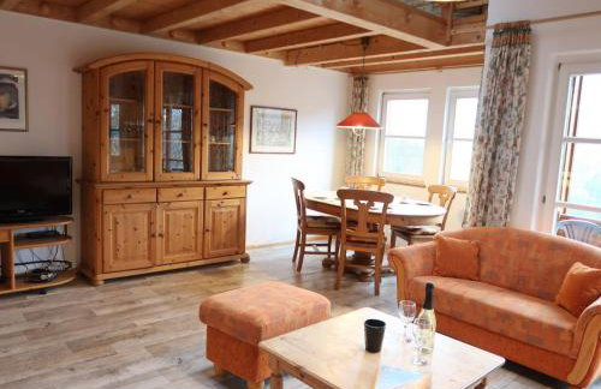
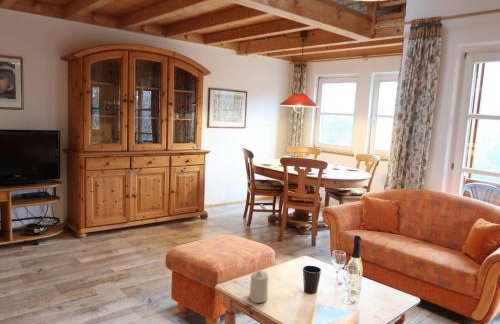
+ candle [248,269,269,304]
